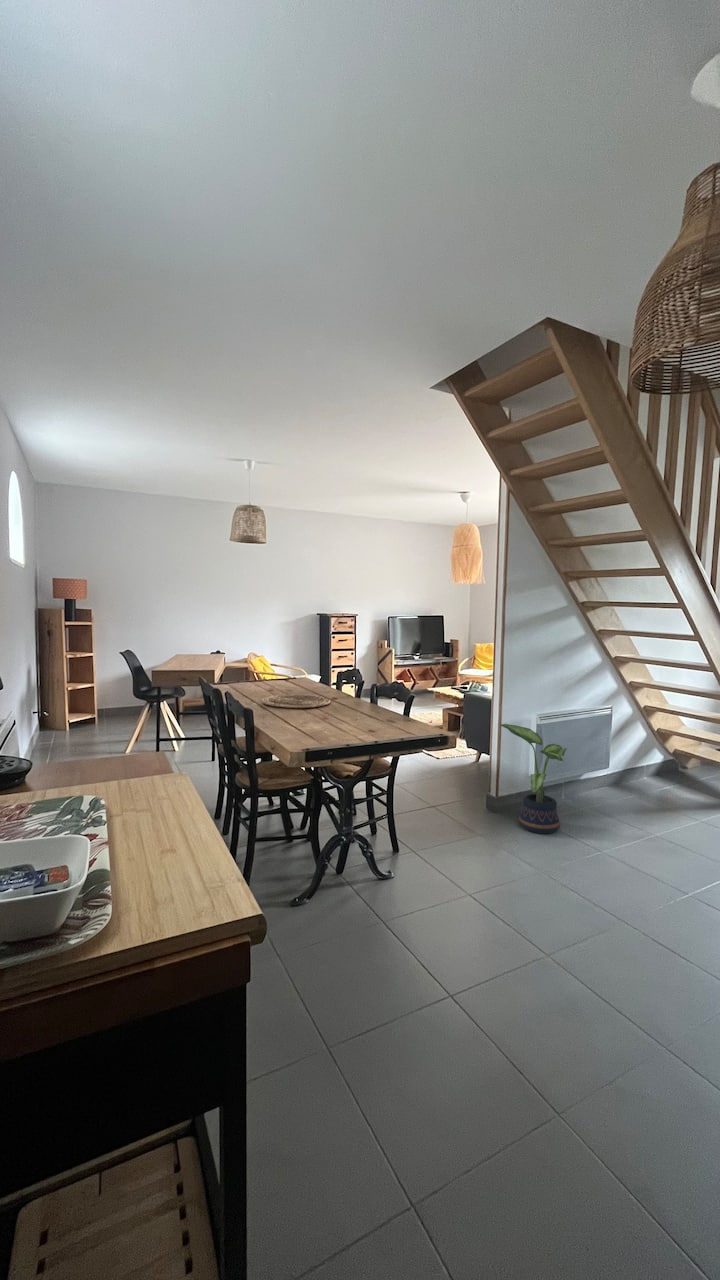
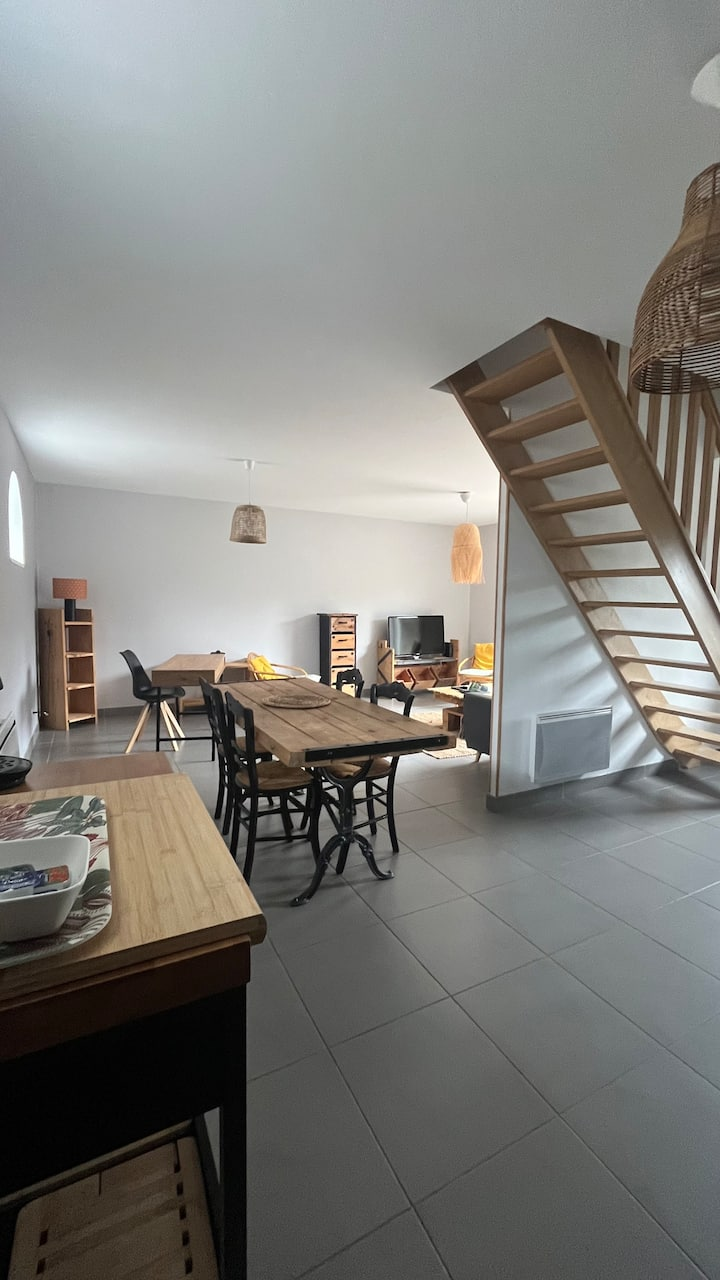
- potted plant [500,723,568,835]
